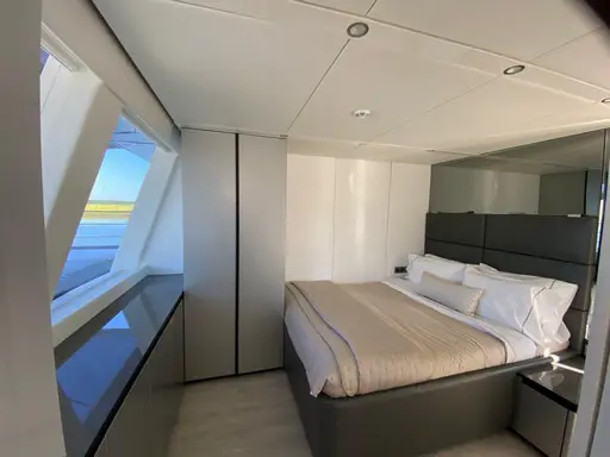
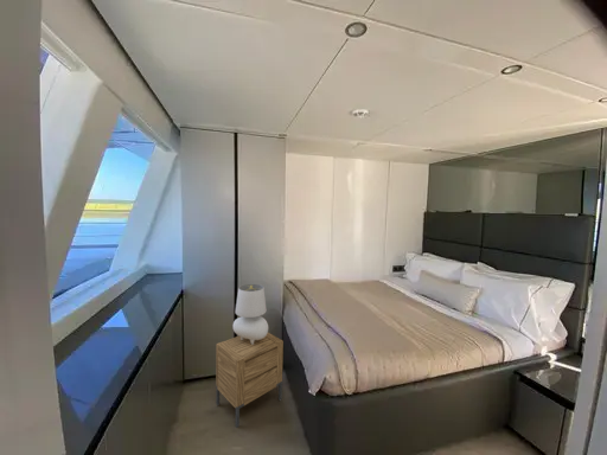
+ table lamp [231,283,269,345]
+ nightstand [215,332,285,429]
